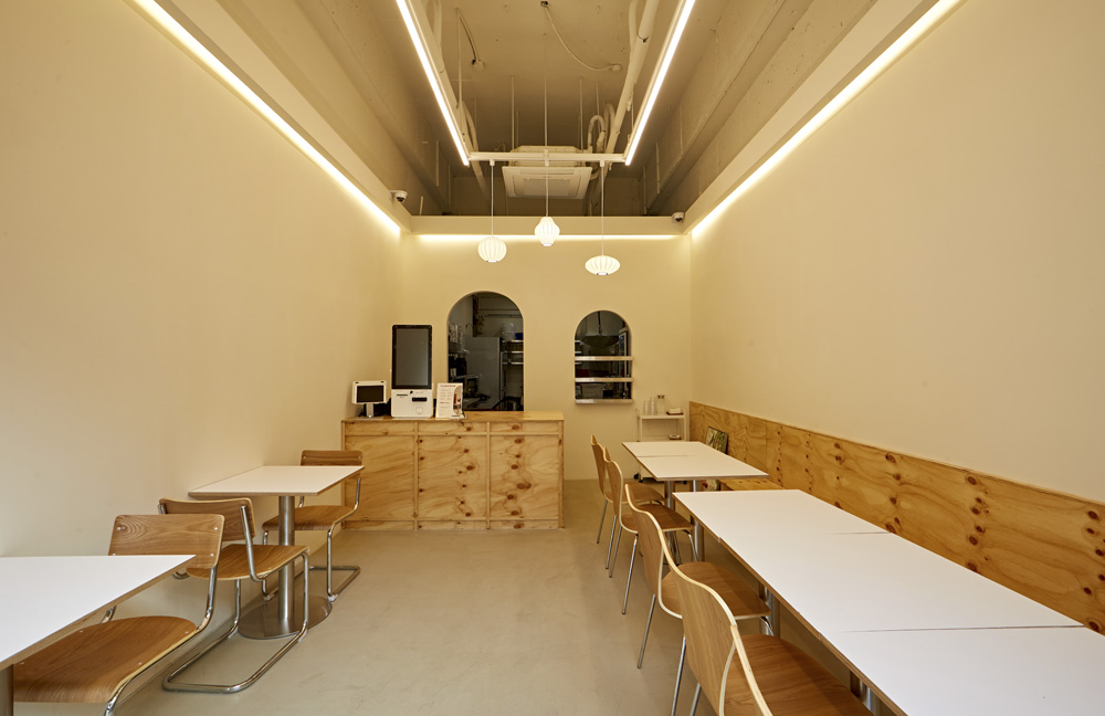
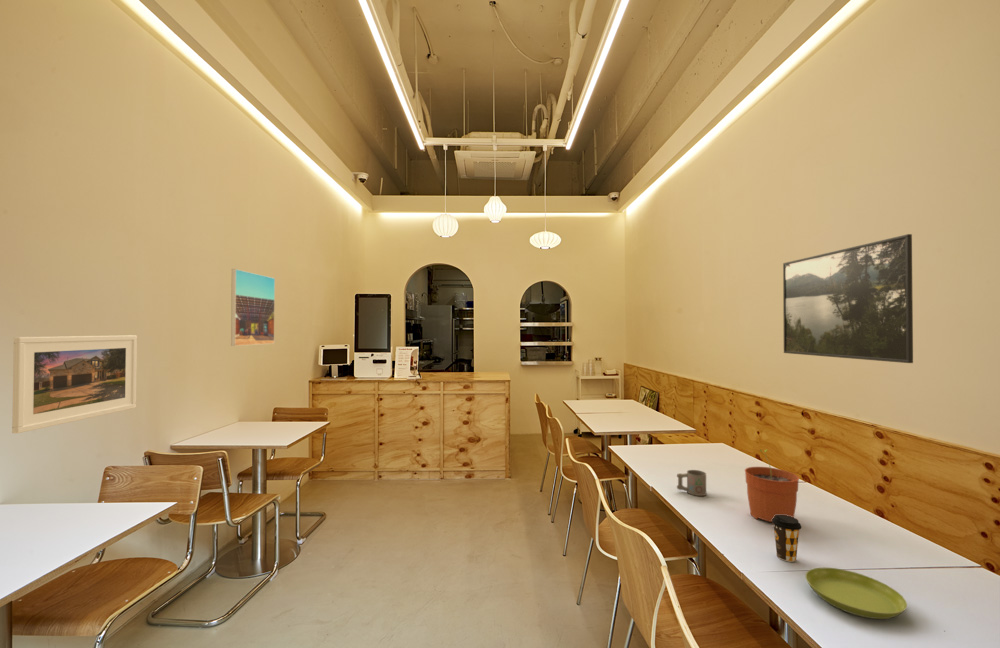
+ saucer [805,567,908,620]
+ mug [676,469,707,497]
+ coffee cup [771,515,802,563]
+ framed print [11,334,138,434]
+ plant pot [744,448,800,525]
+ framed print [782,233,914,364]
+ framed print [230,268,276,347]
